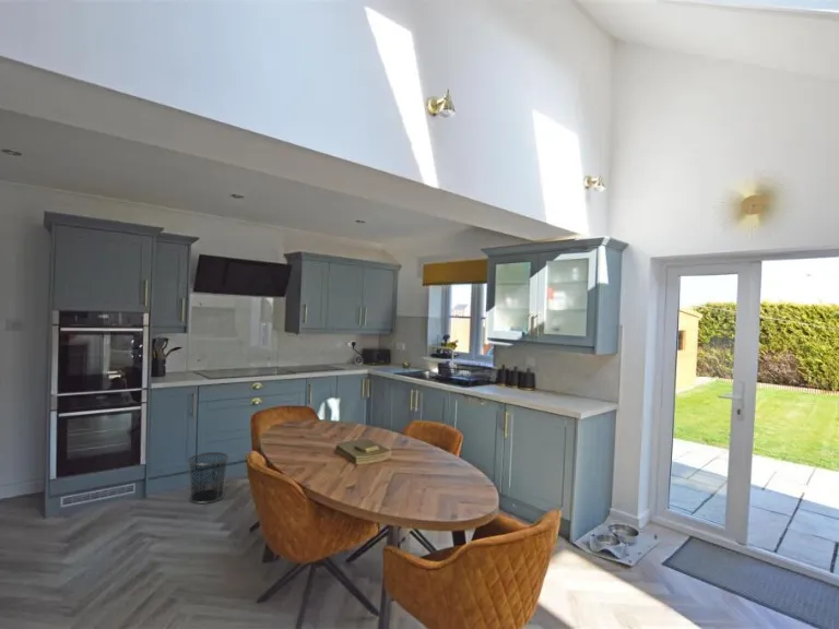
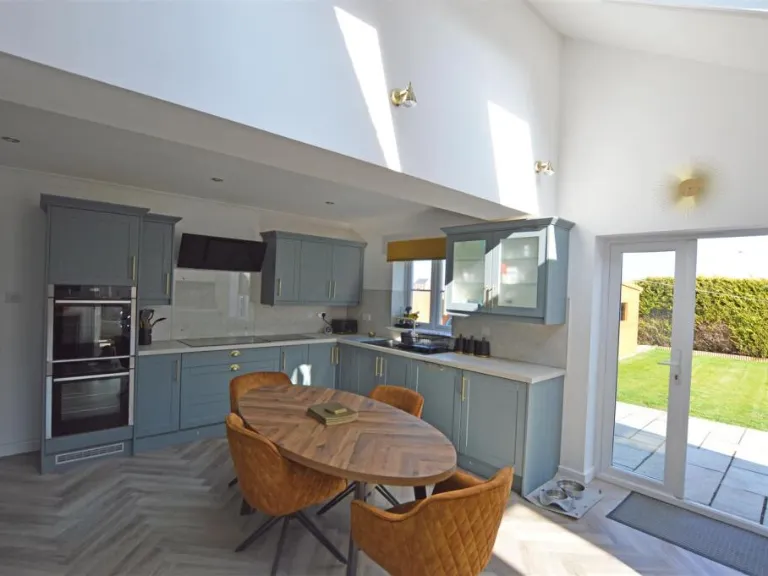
- trash can [187,451,229,505]
